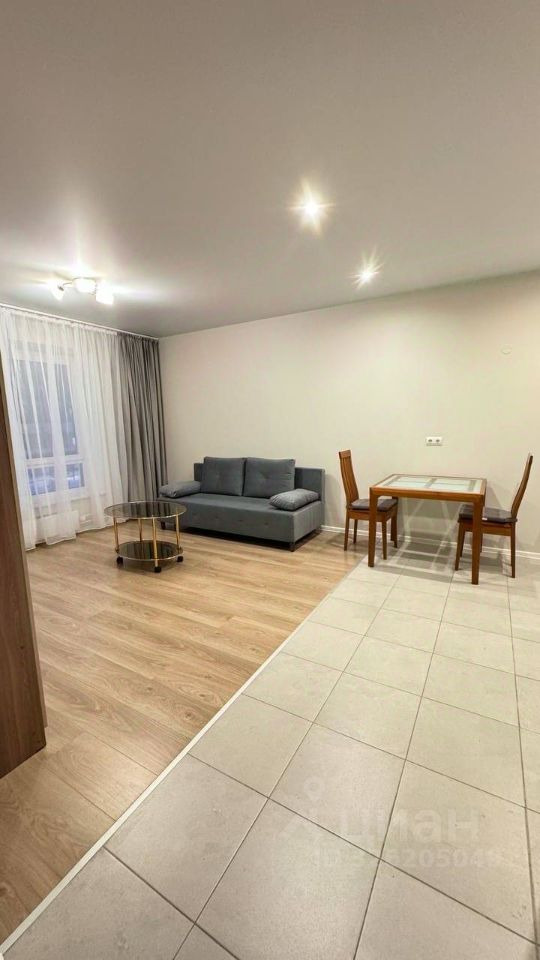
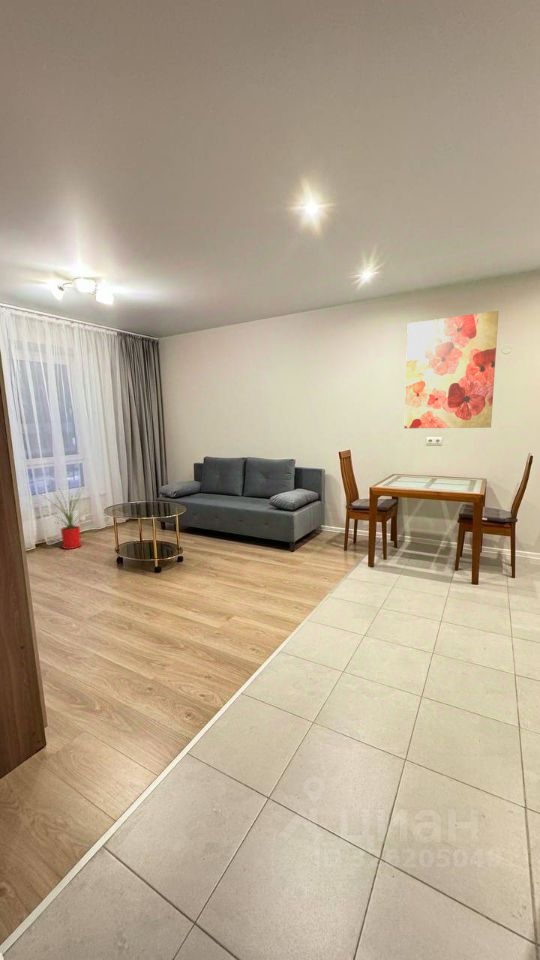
+ wall art [403,310,500,429]
+ house plant [41,486,93,550]
